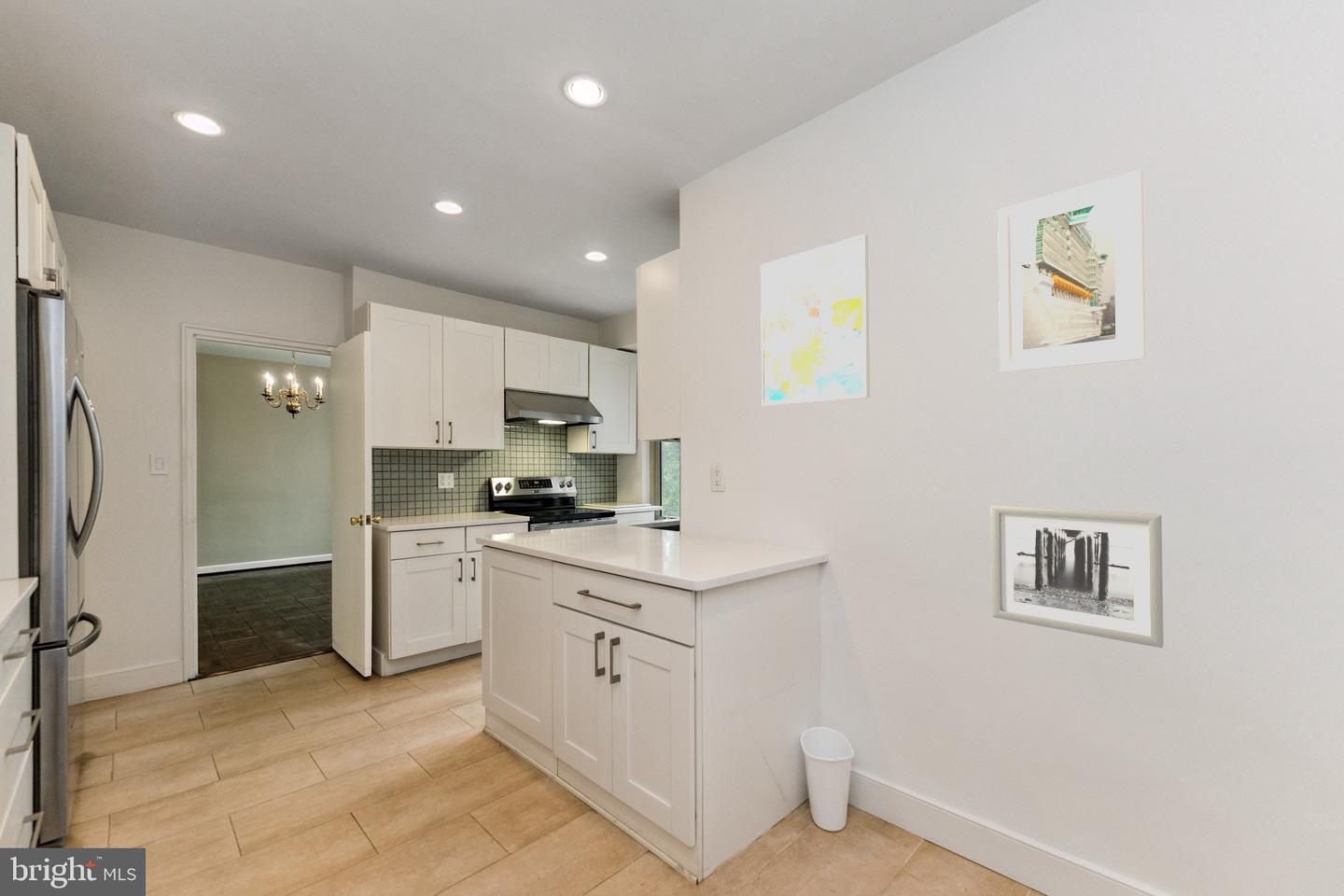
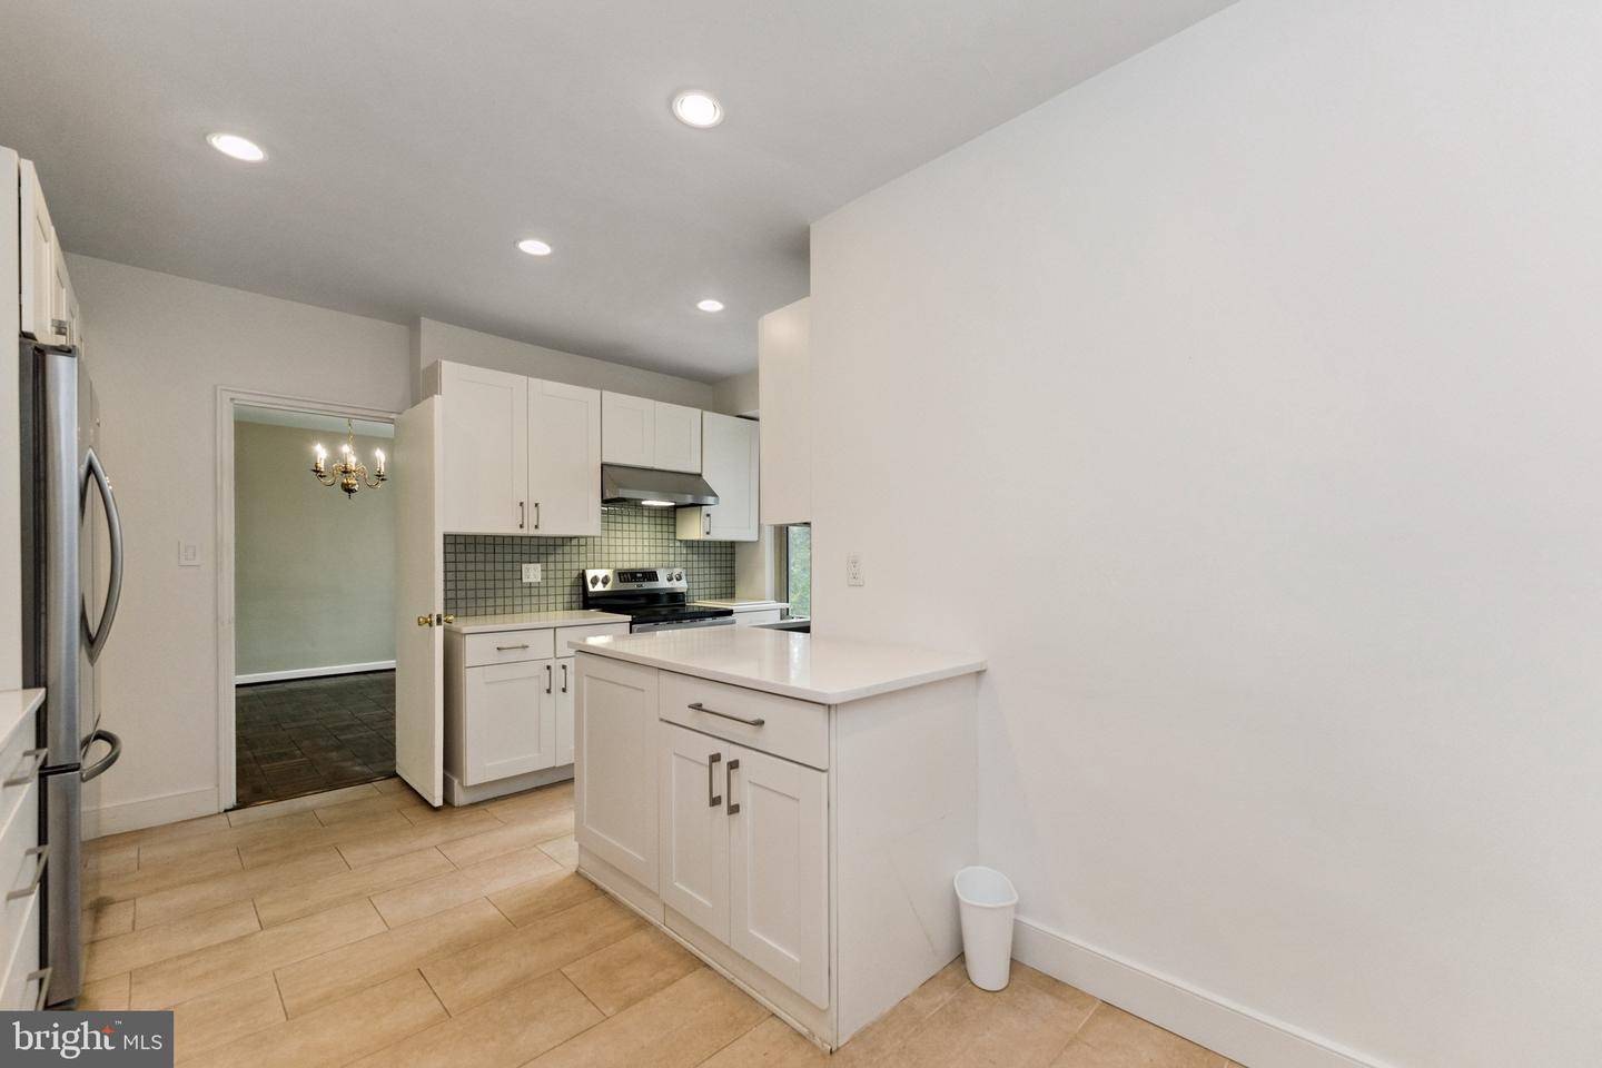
- wall art [760,233,871,407]
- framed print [997,169,1147,373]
- wall art [990,504,1165,649]
